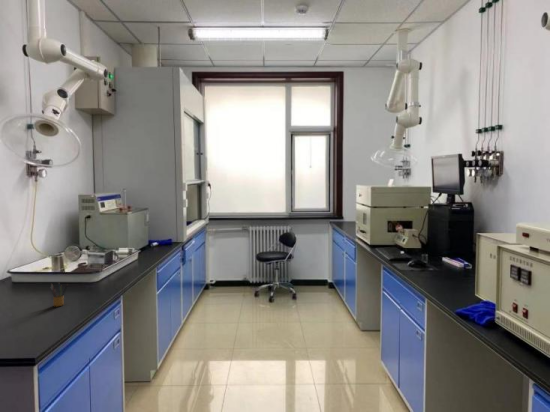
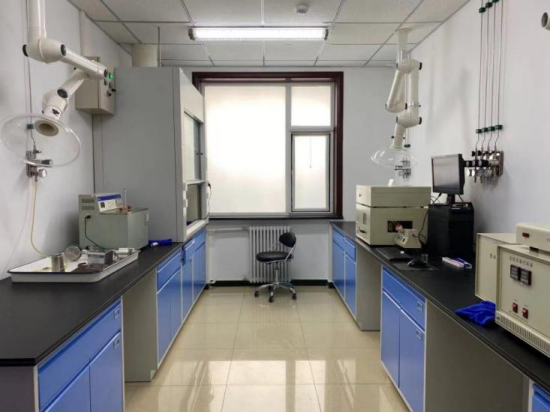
- pencil box [50,281,69,307]
